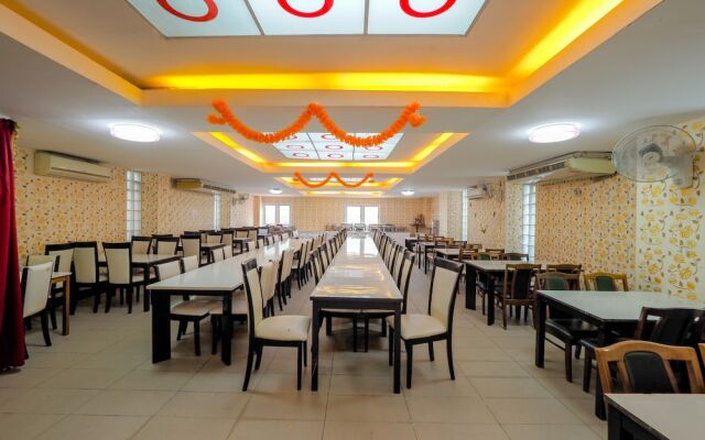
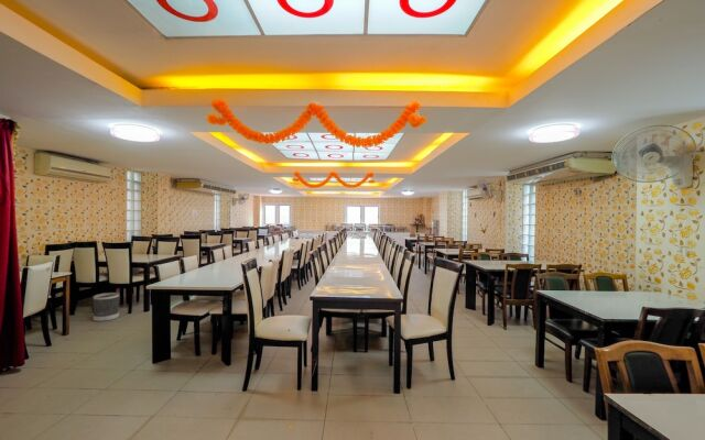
+ wastebasket [93,292,120,322]
